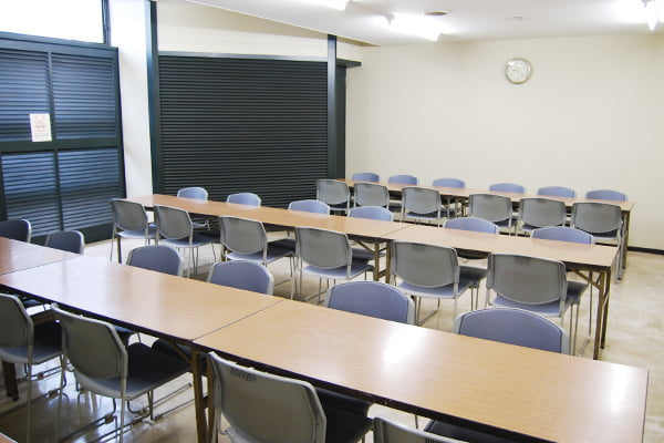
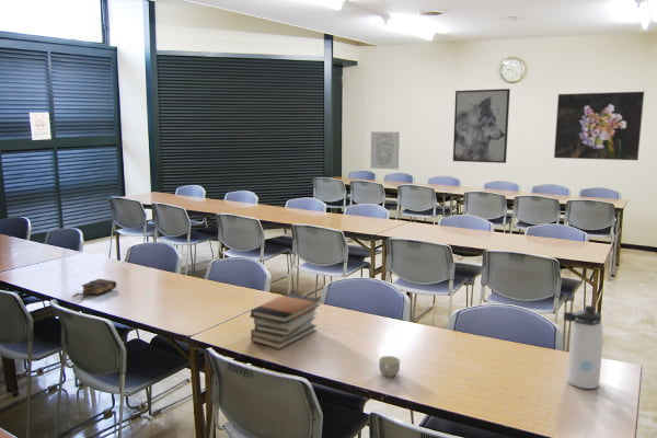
+ cup [378,355,402,378]
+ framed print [553,90,646,162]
+ wall art [452,88,511,164]
+ wall art [370,131,401,171]
+ thermos bottle [563,304,603,390]
+ book [71,278,118,298]
+ book stack [249,292,322,350]
